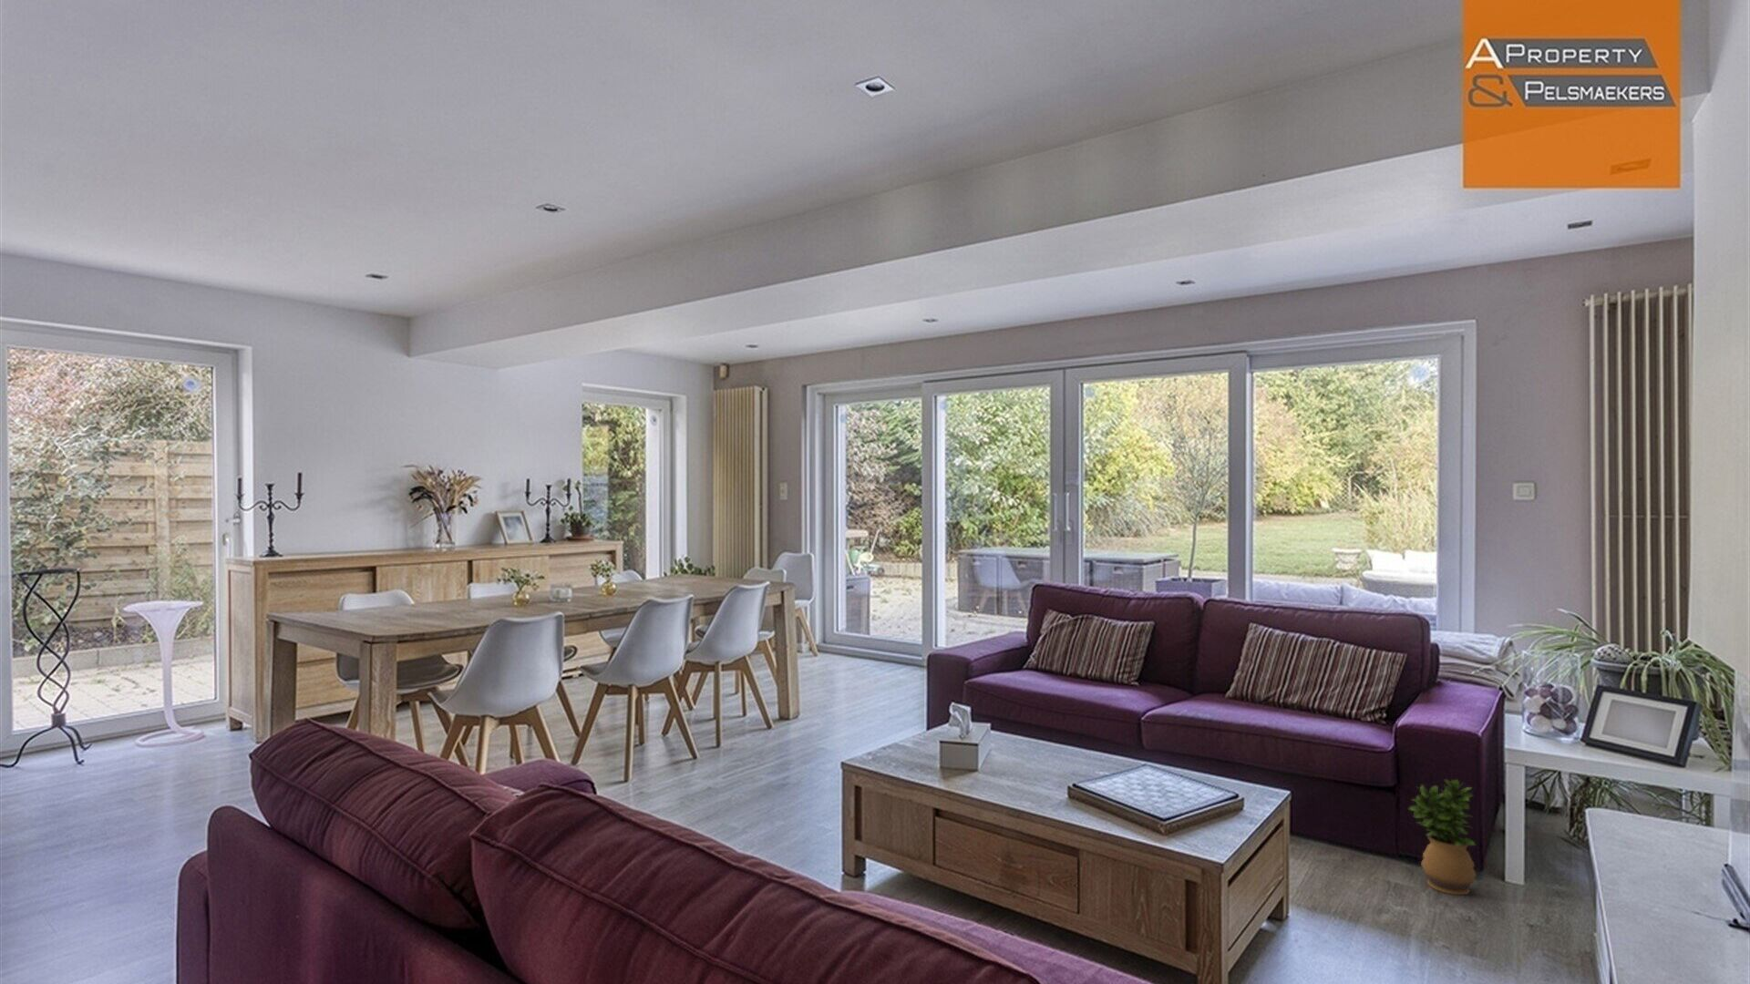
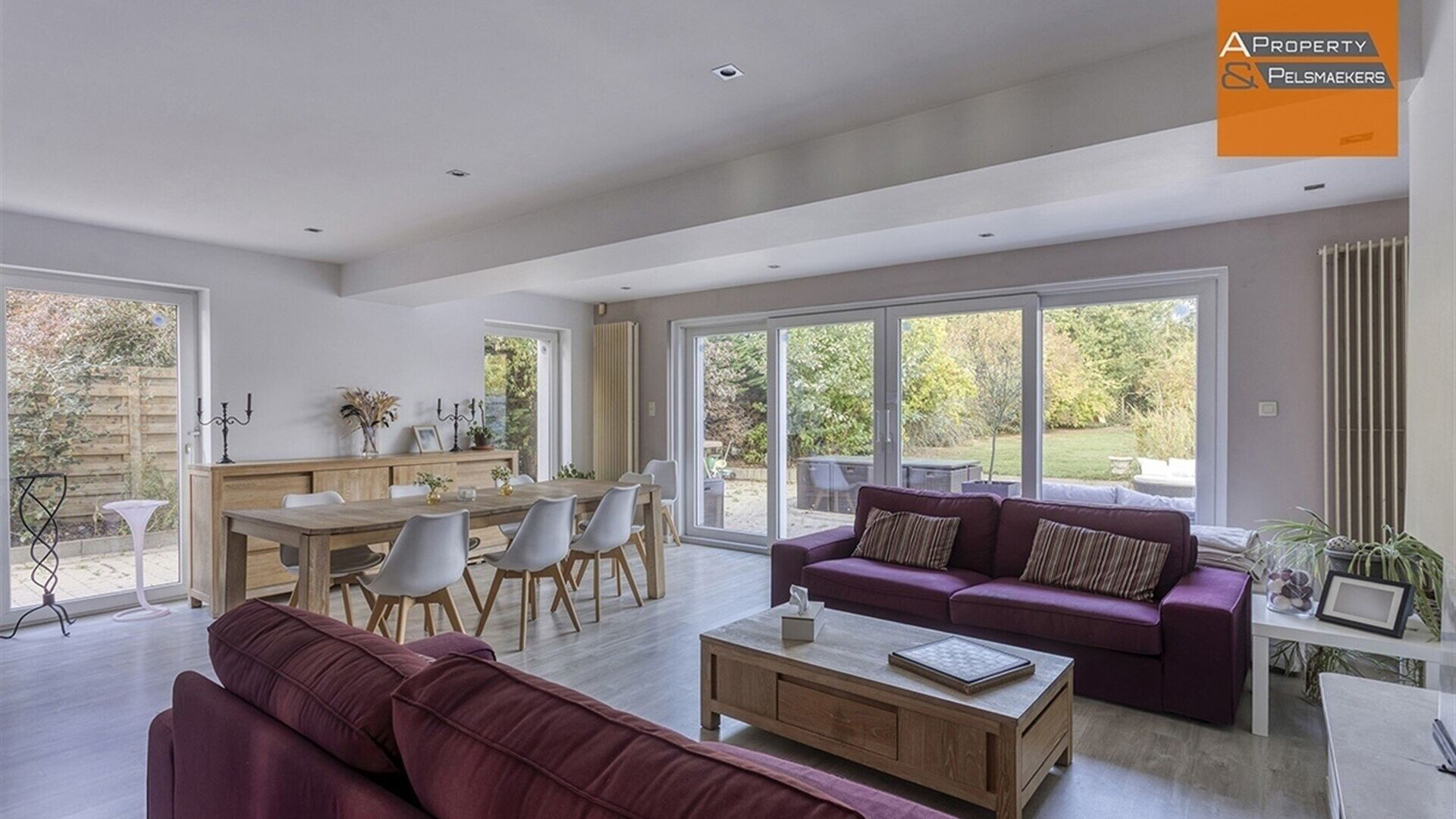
- potted plant [1407,779,1477,895]
